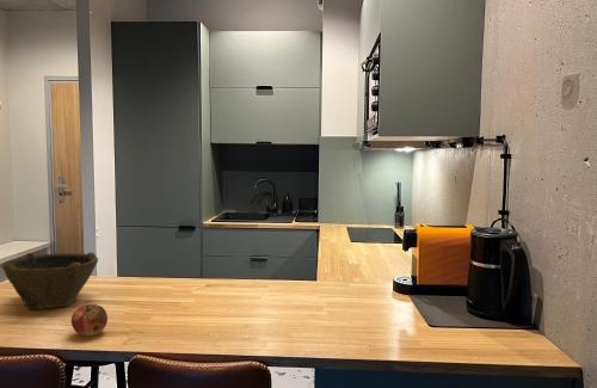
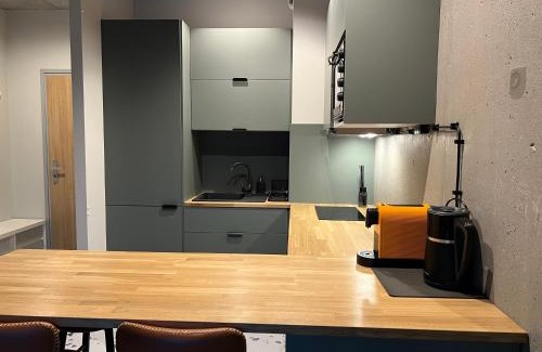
- fruit [70,303,109,337]
- bowl [0,252,99,310]
